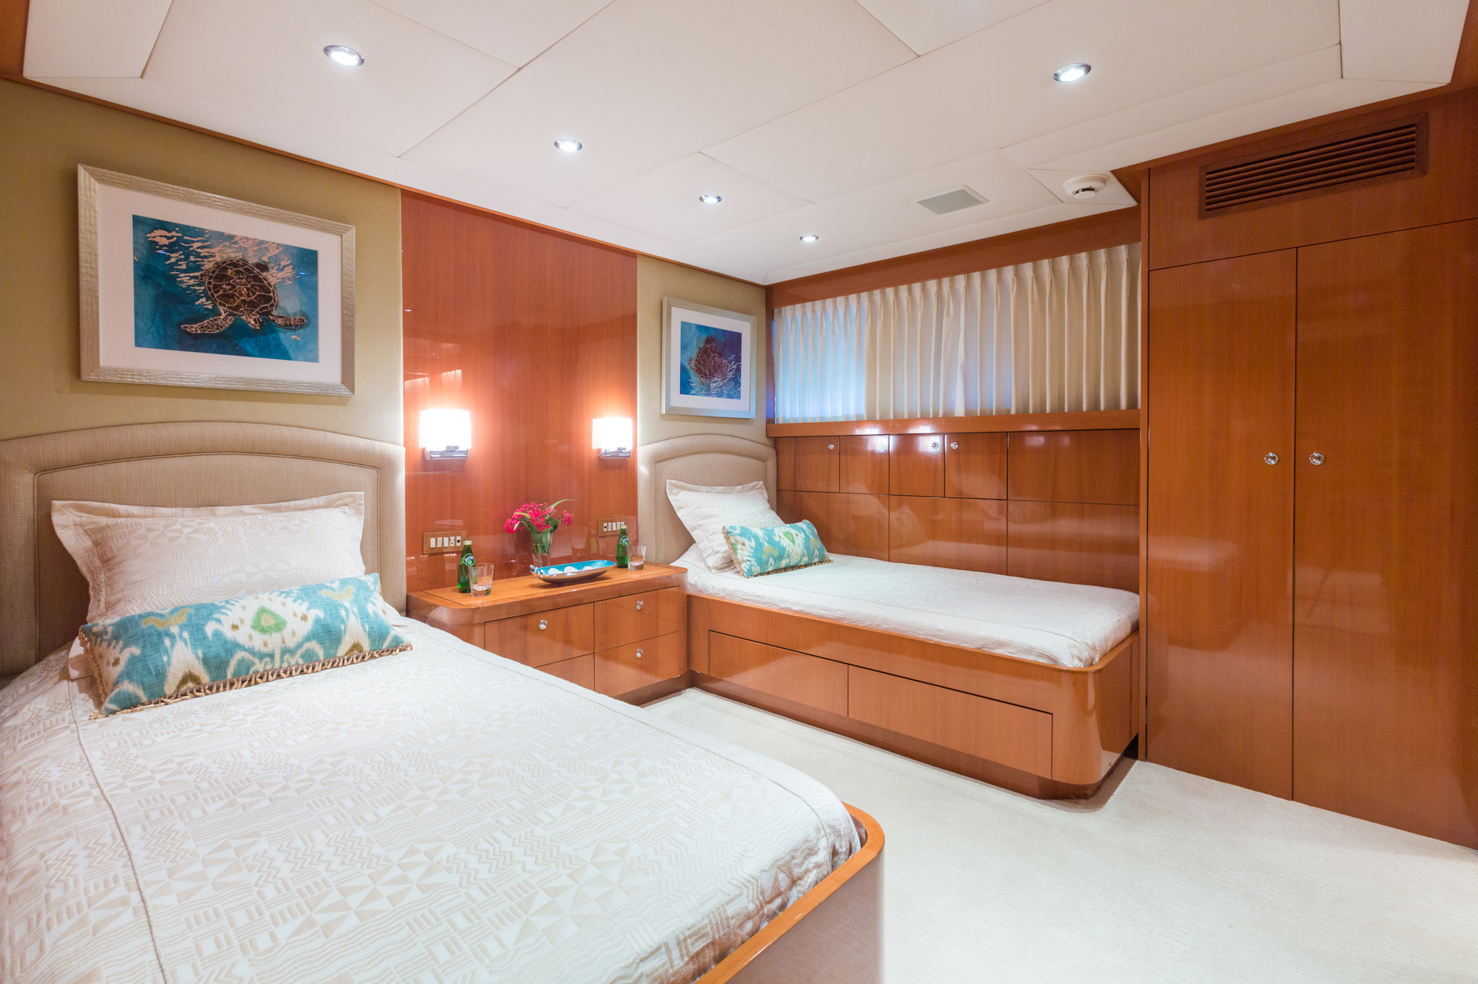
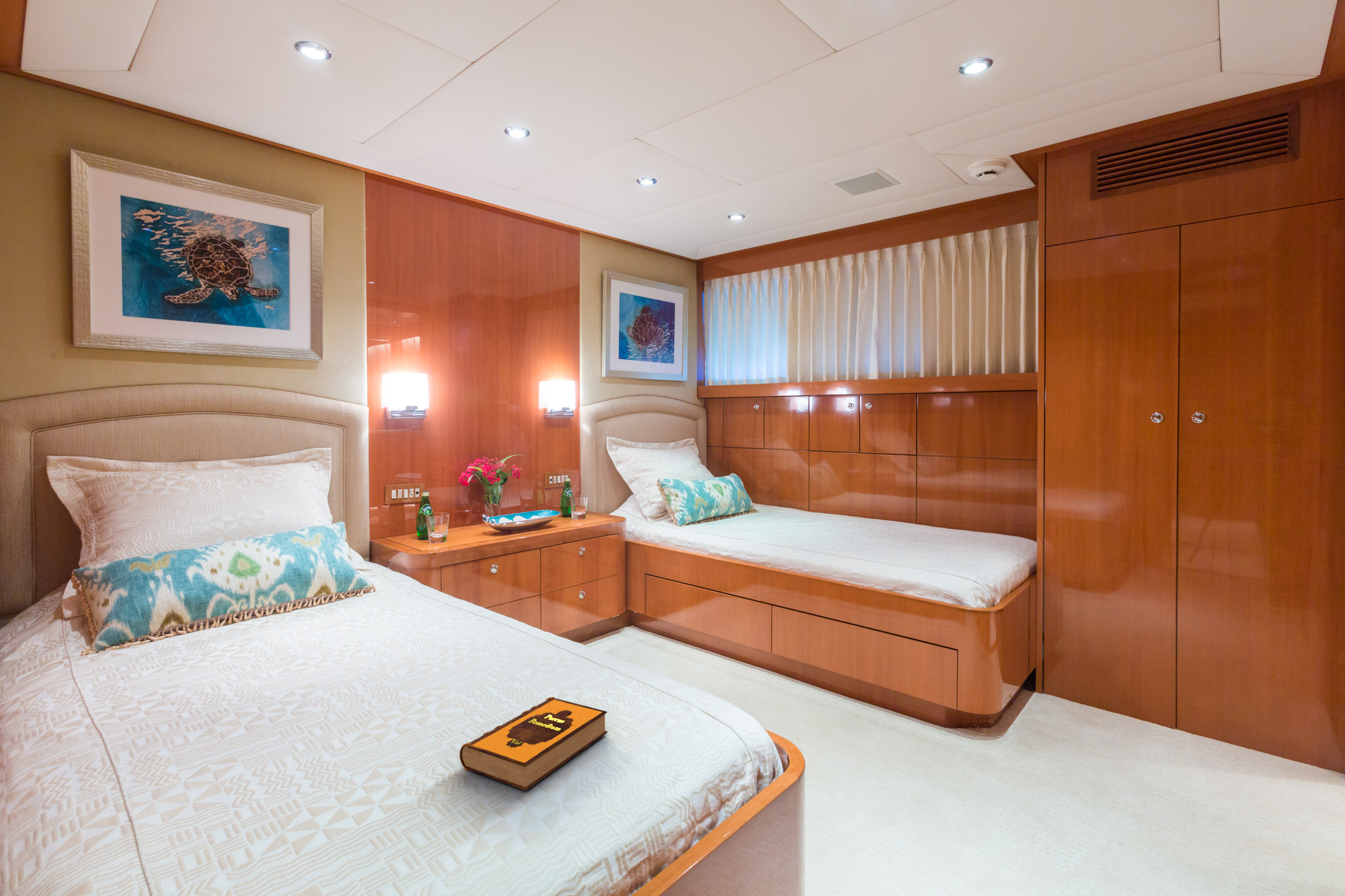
+ hardback book [459,696,608,791]
